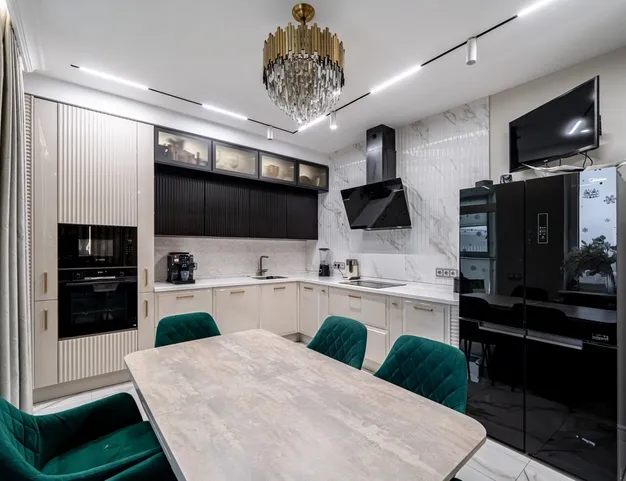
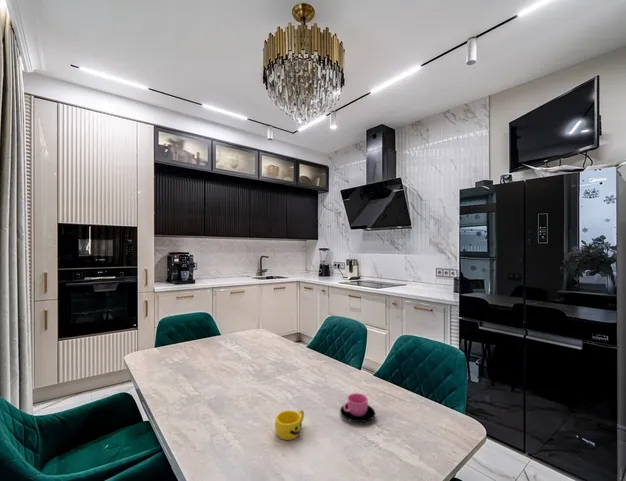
+ cup [274,409,305,441]
+ cup [339,392,376,423]
